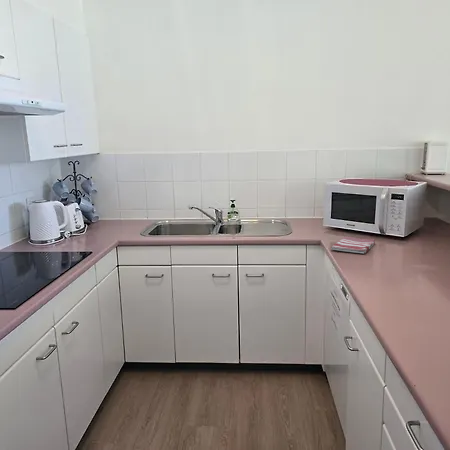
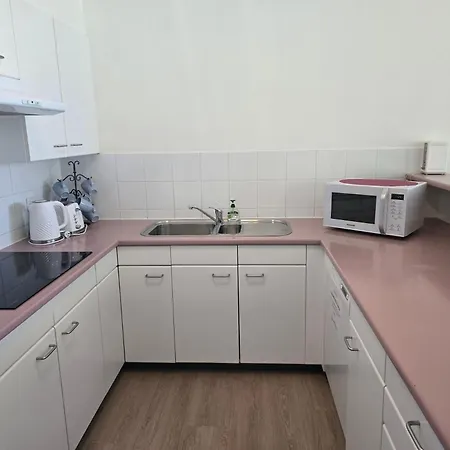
- dish towel [330,236,376,255]
